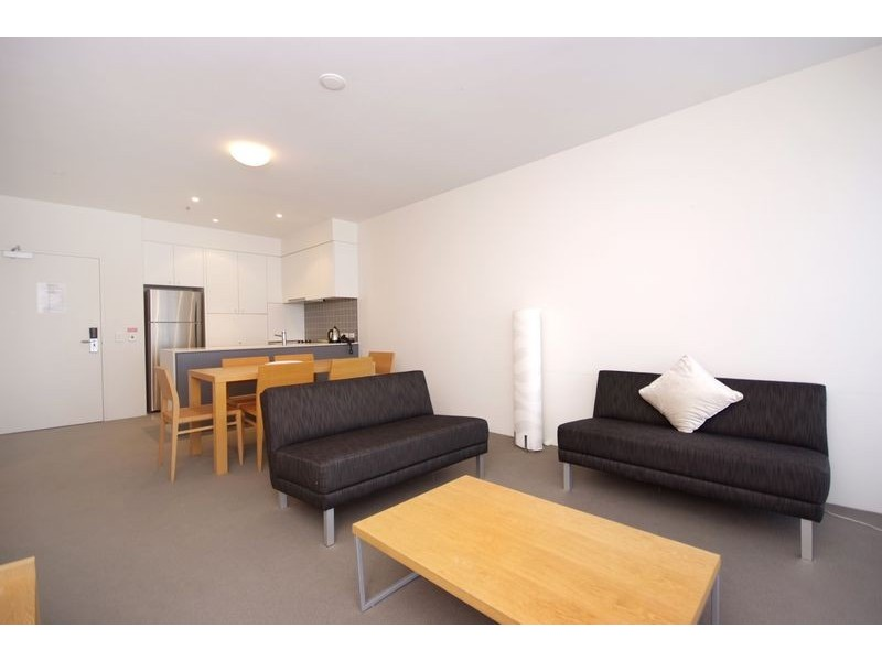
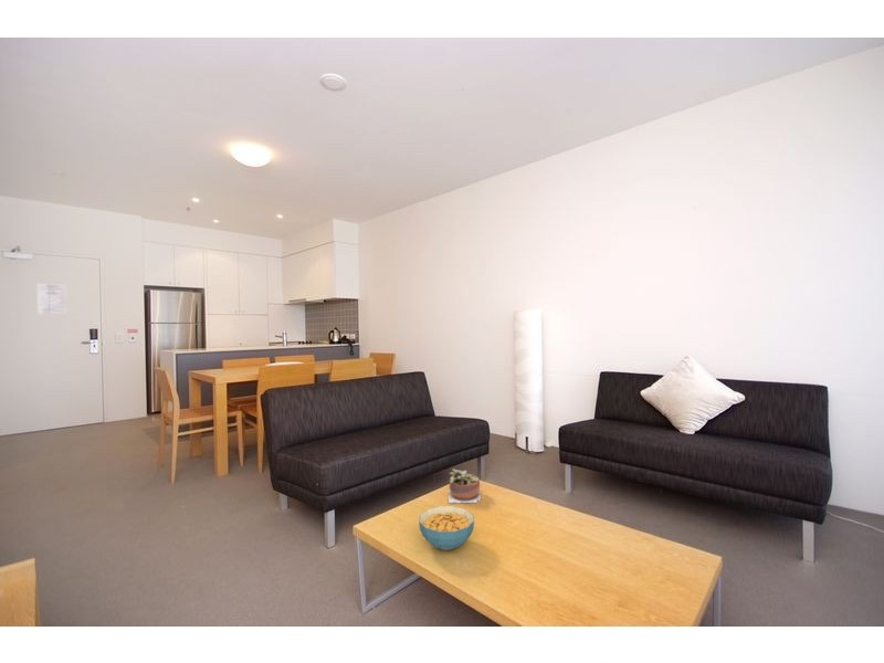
+ cereal bowl [418,505,475,551]
+ succulent plant [448,467,482,504]
